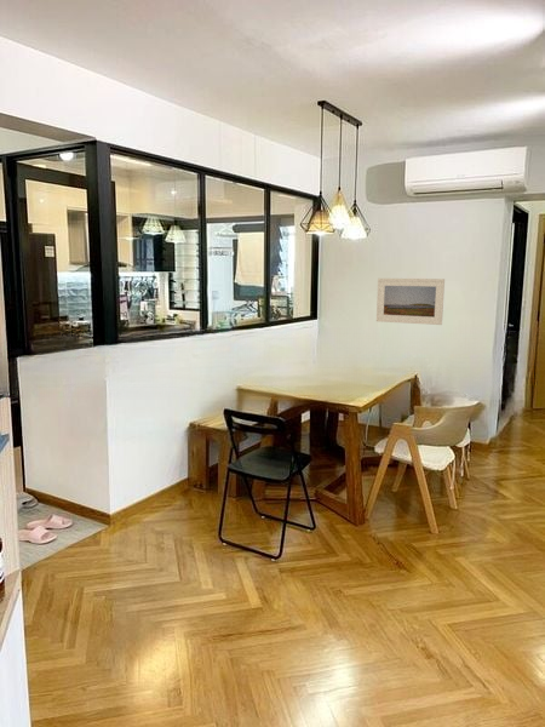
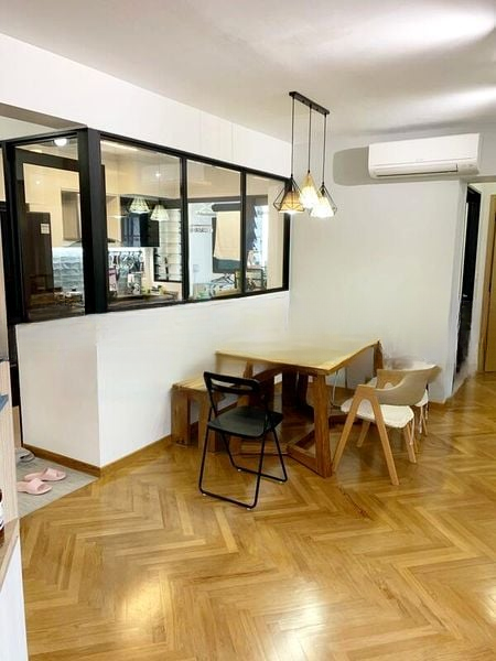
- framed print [375,277,446,326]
